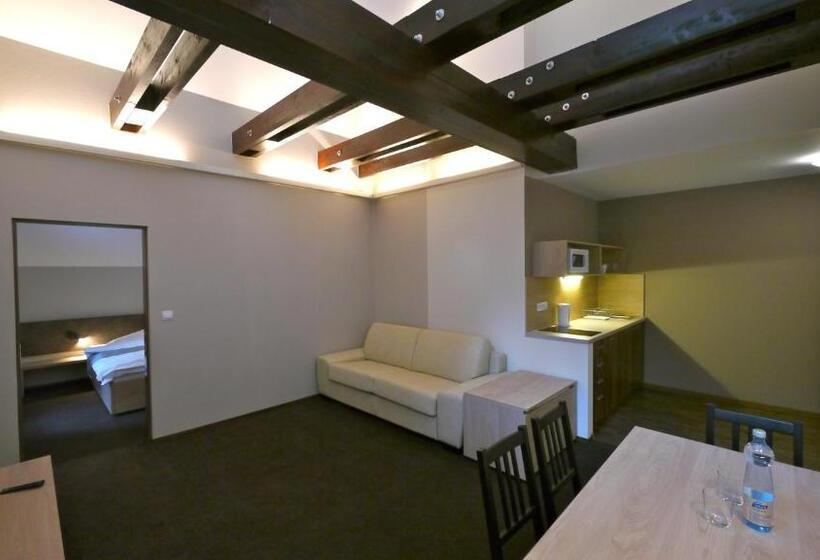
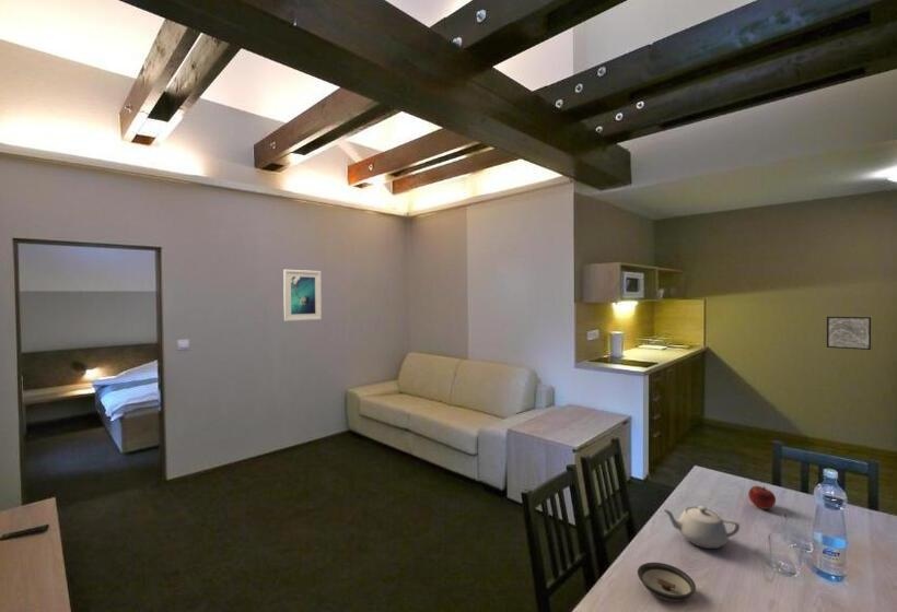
+ fruit [747,485,777,510]
+ saucer [637,562,697,602]
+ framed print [282,269,323,322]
+ teapot [662,505,741,550]
+ wall art [826,316,872,351]
